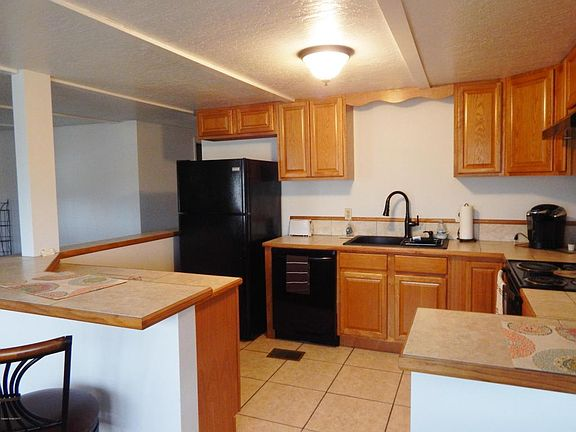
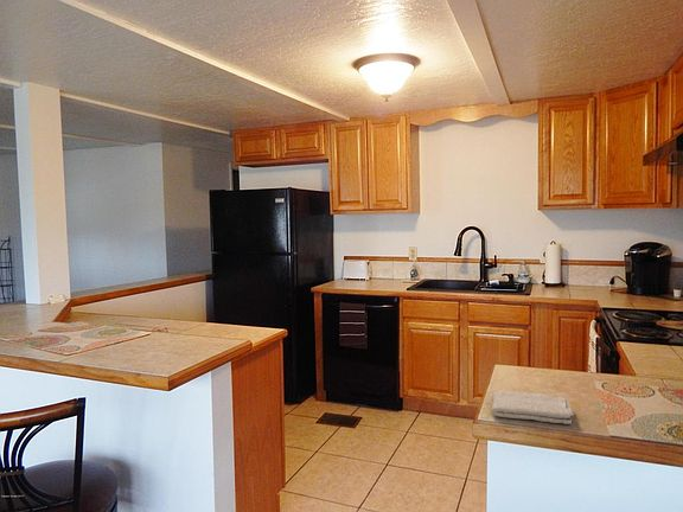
+ washcloth [491,390,575,425]
